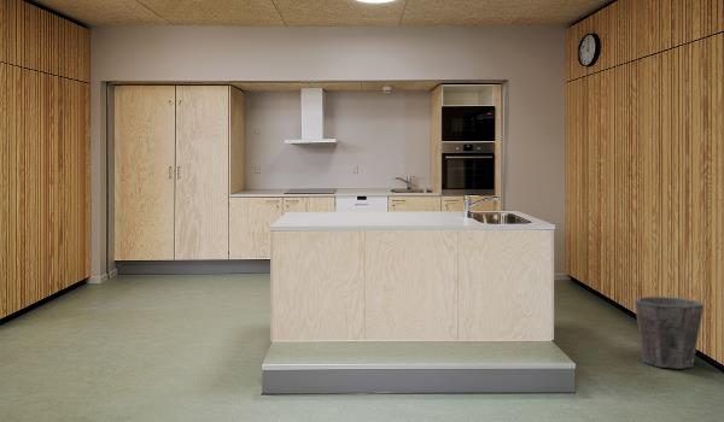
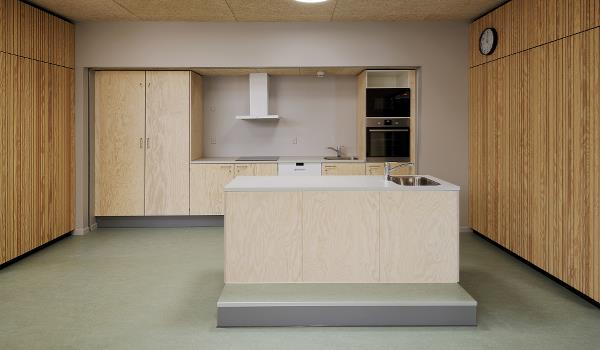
- waste bin [634,295,705,370]
